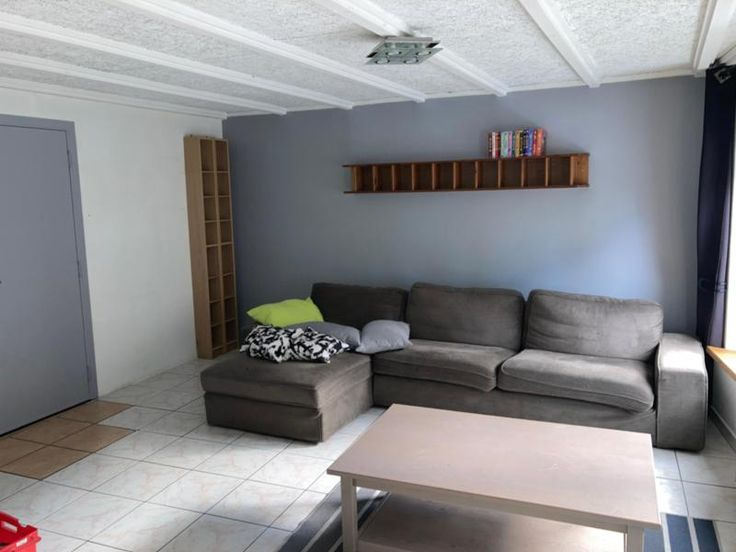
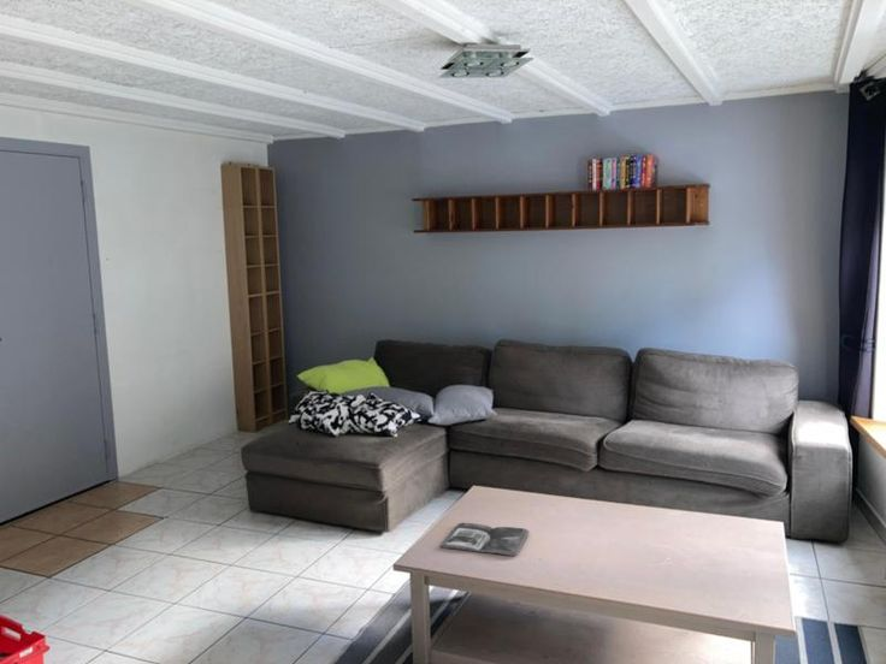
+ magazine [439,522,530,557]
